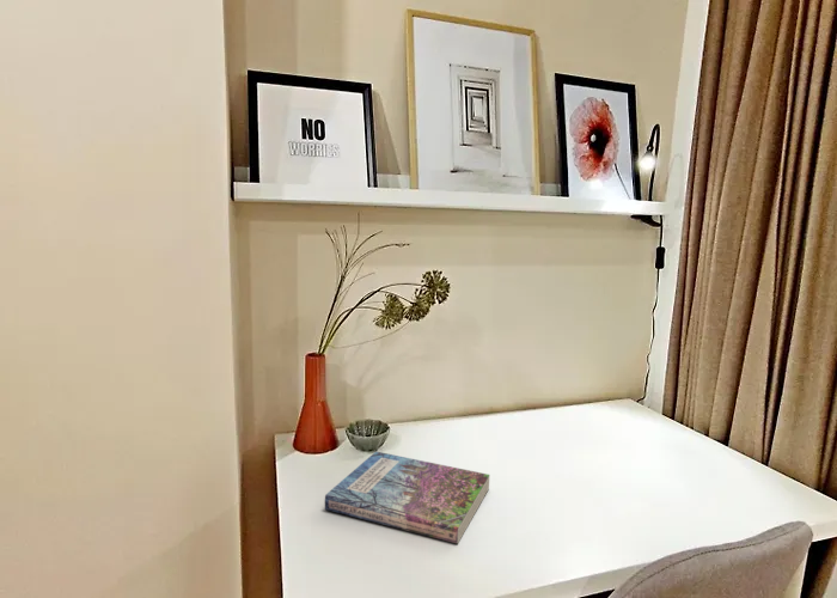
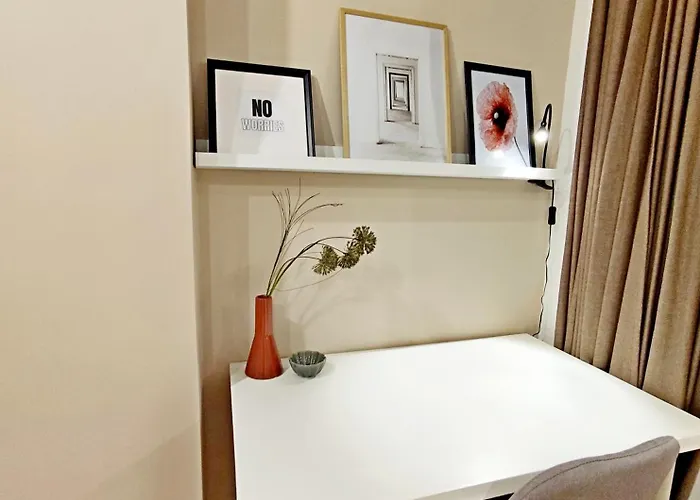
- book [324,450,490,545]
